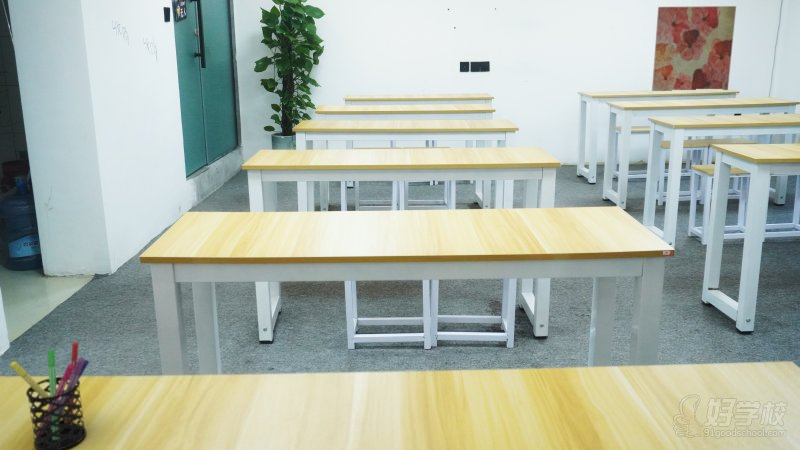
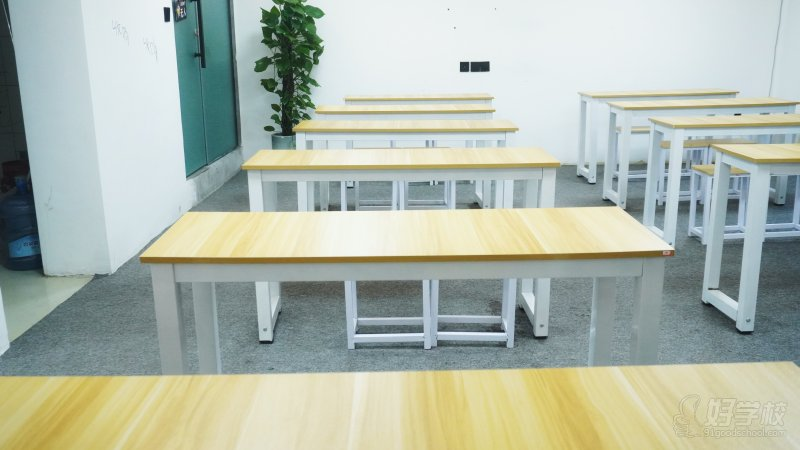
- pen holder [9,341,90,450]
- wall art [651,5,737,92]
